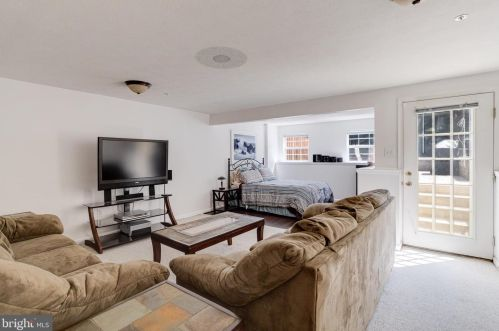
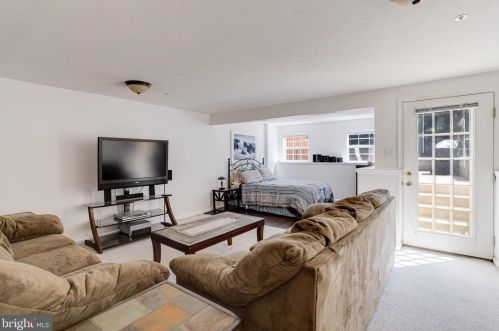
- ceiling light [194,46,248,70]
